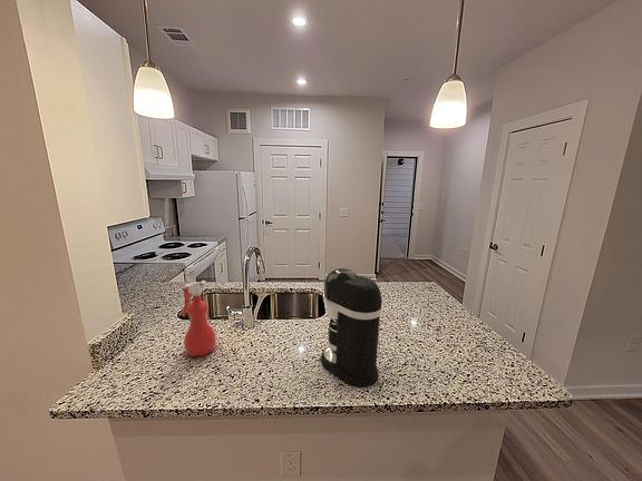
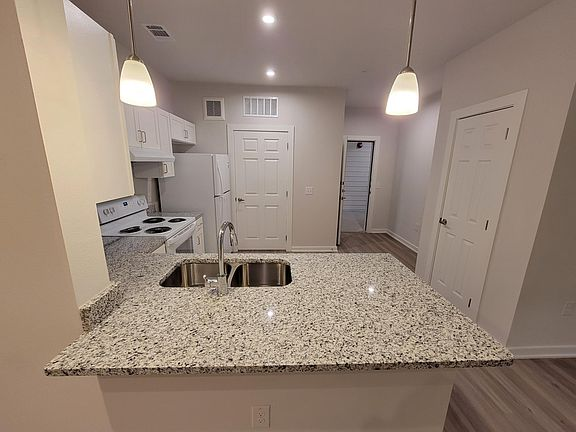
- spray bottle [181,279,217,357]
- coffee maker [320,267,383,389]
